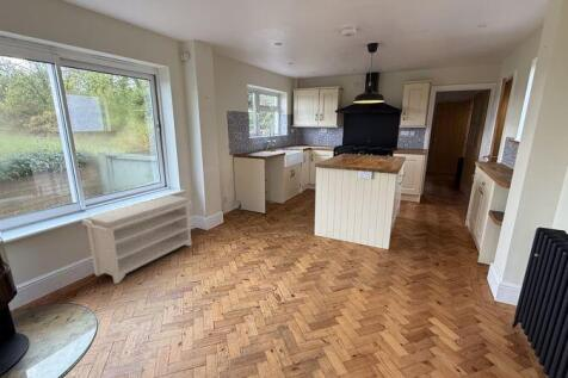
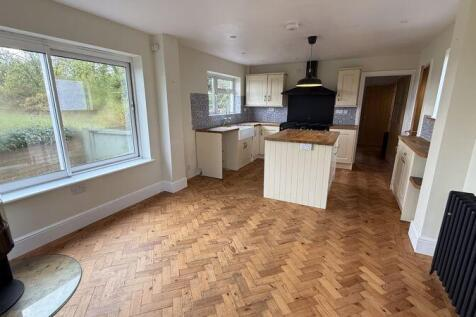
- bench [81,194,193,285]
